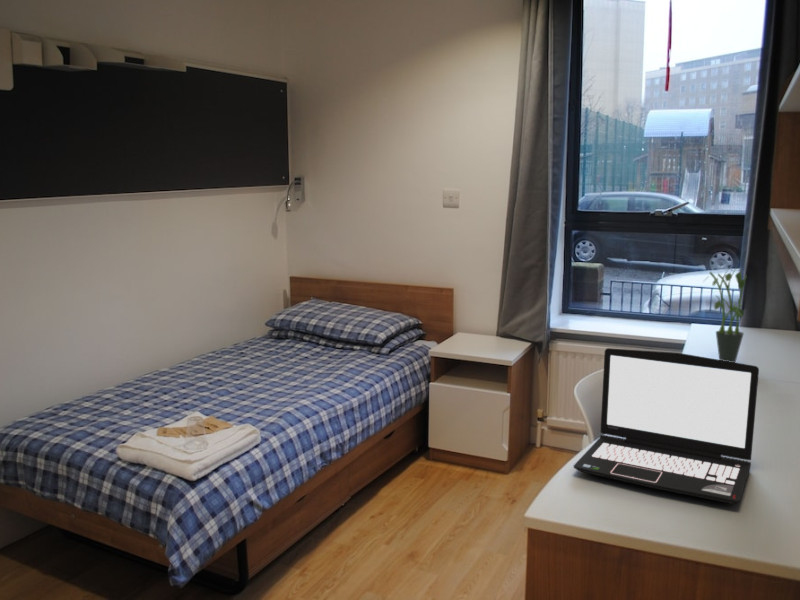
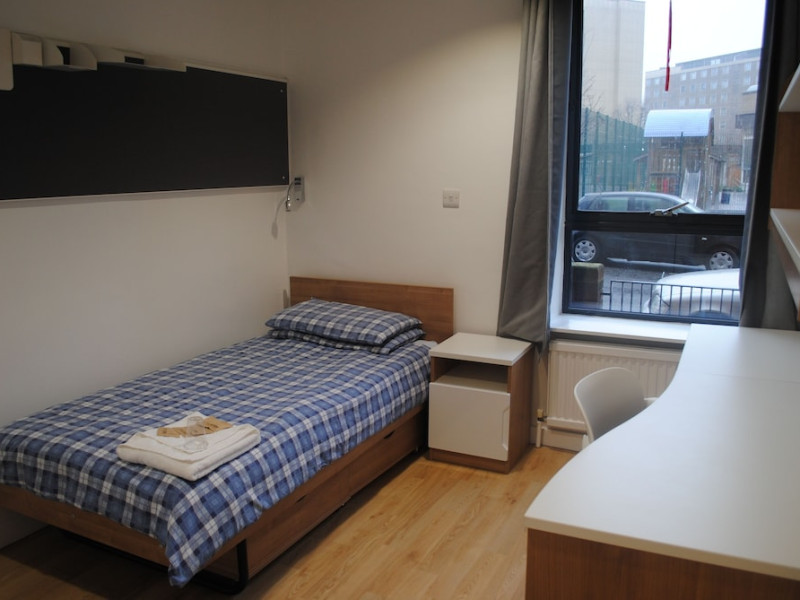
- laptop [573,347,760,505]
- potted plant [702,267,748,363]
